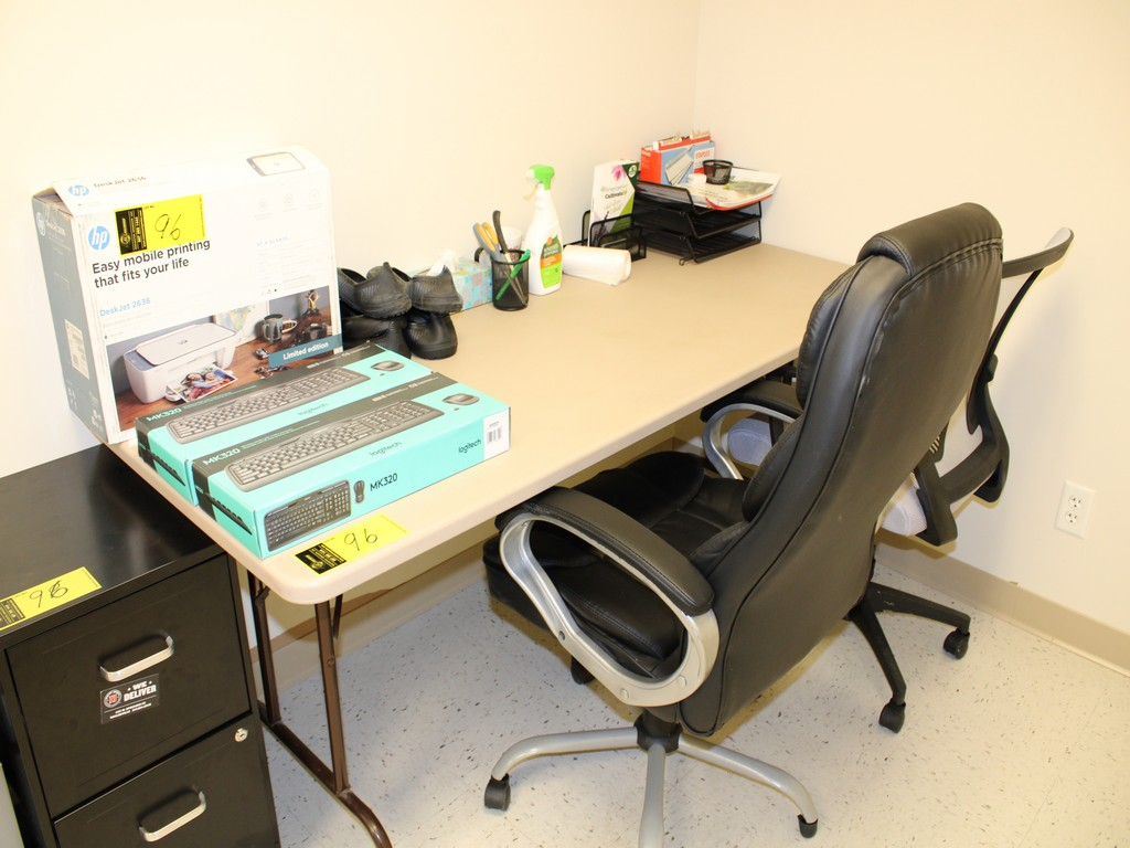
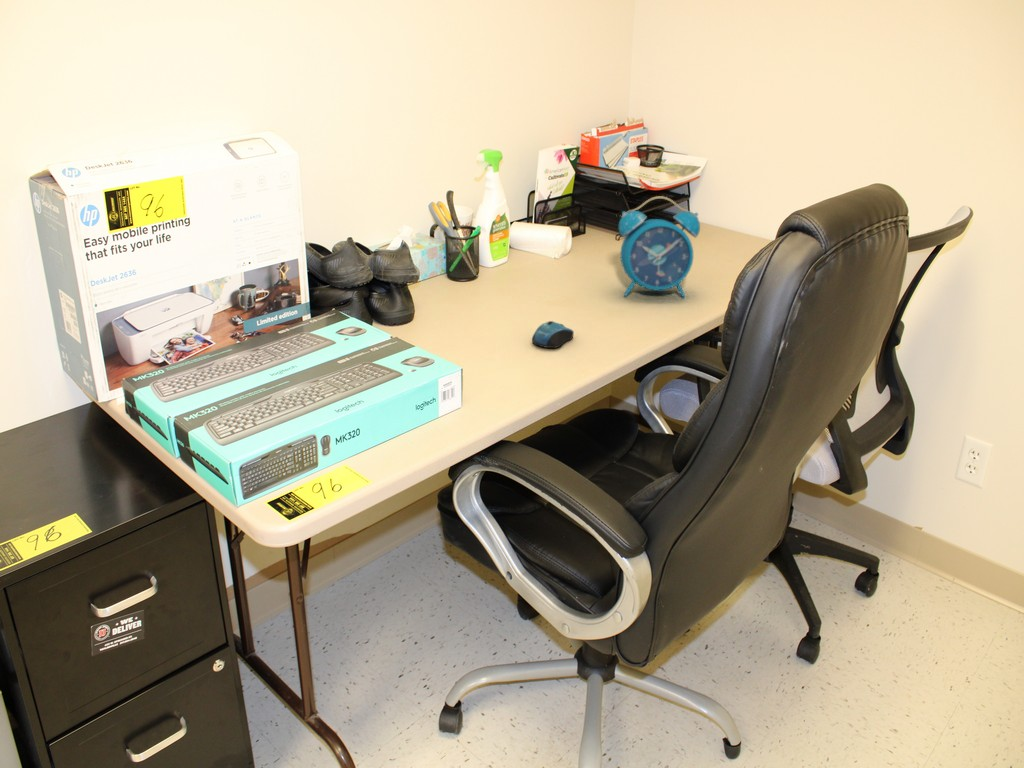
+ alarm clock [618,195,701,299]
+ computer mouse [531,320,575,349]
